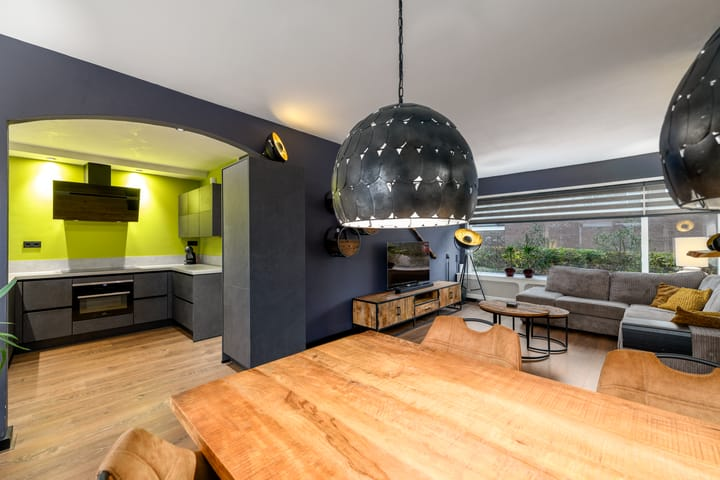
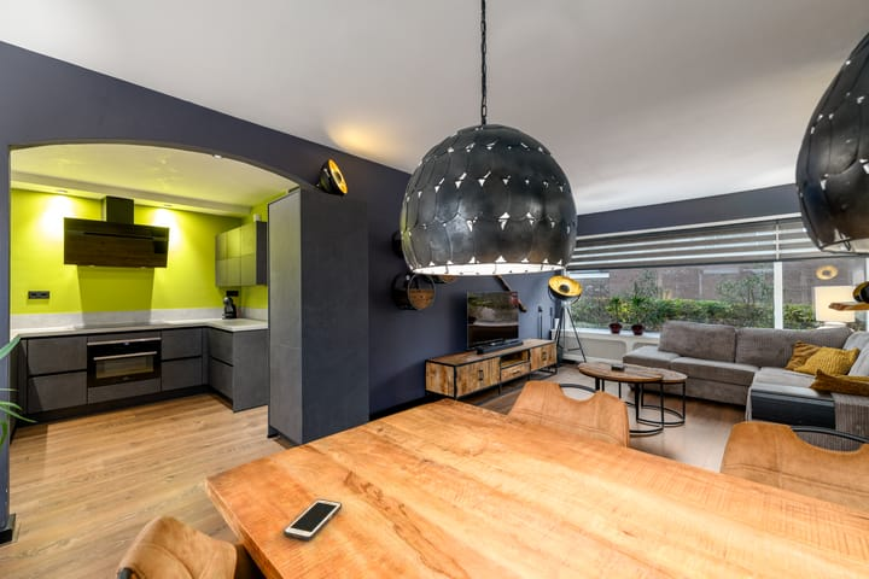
+ cell phone [282,498,343,542]
